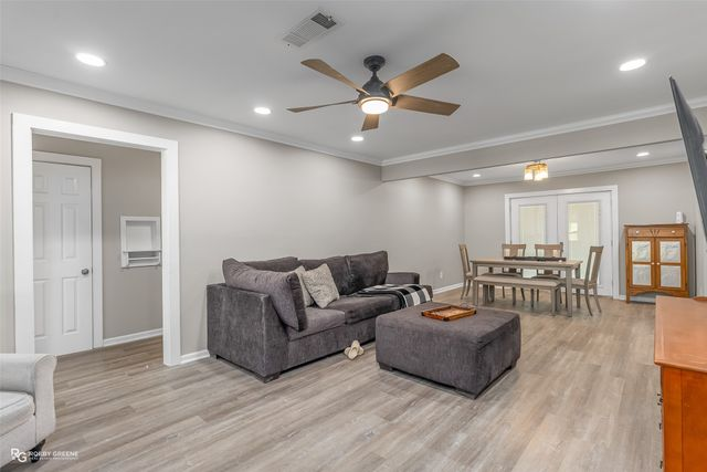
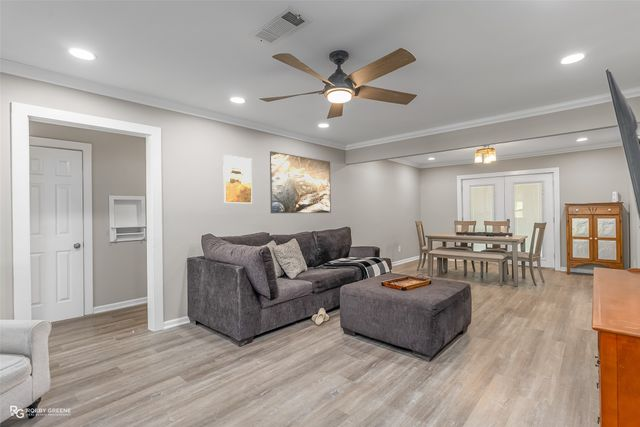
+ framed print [222,154,253,204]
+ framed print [269,150,332,214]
